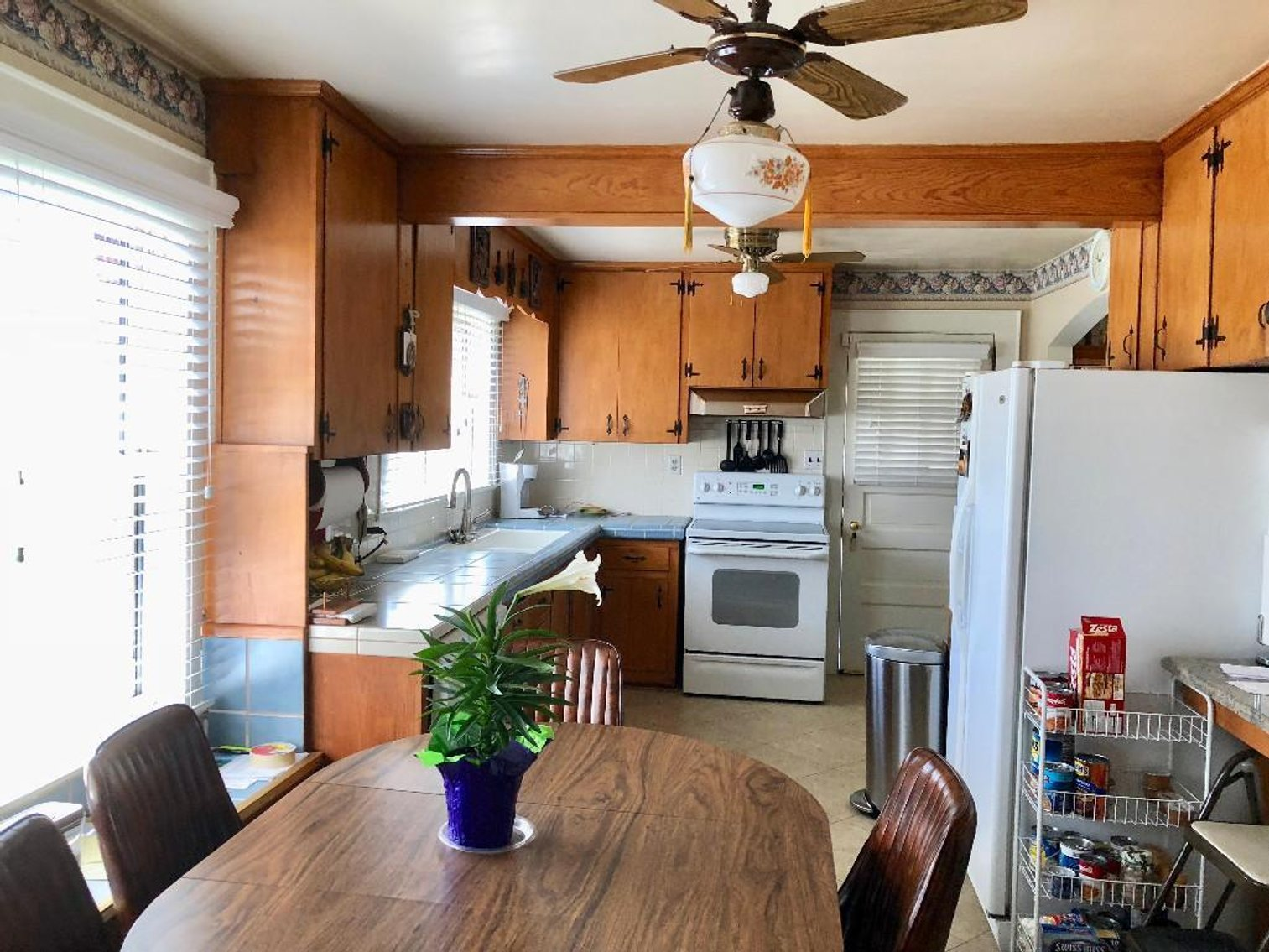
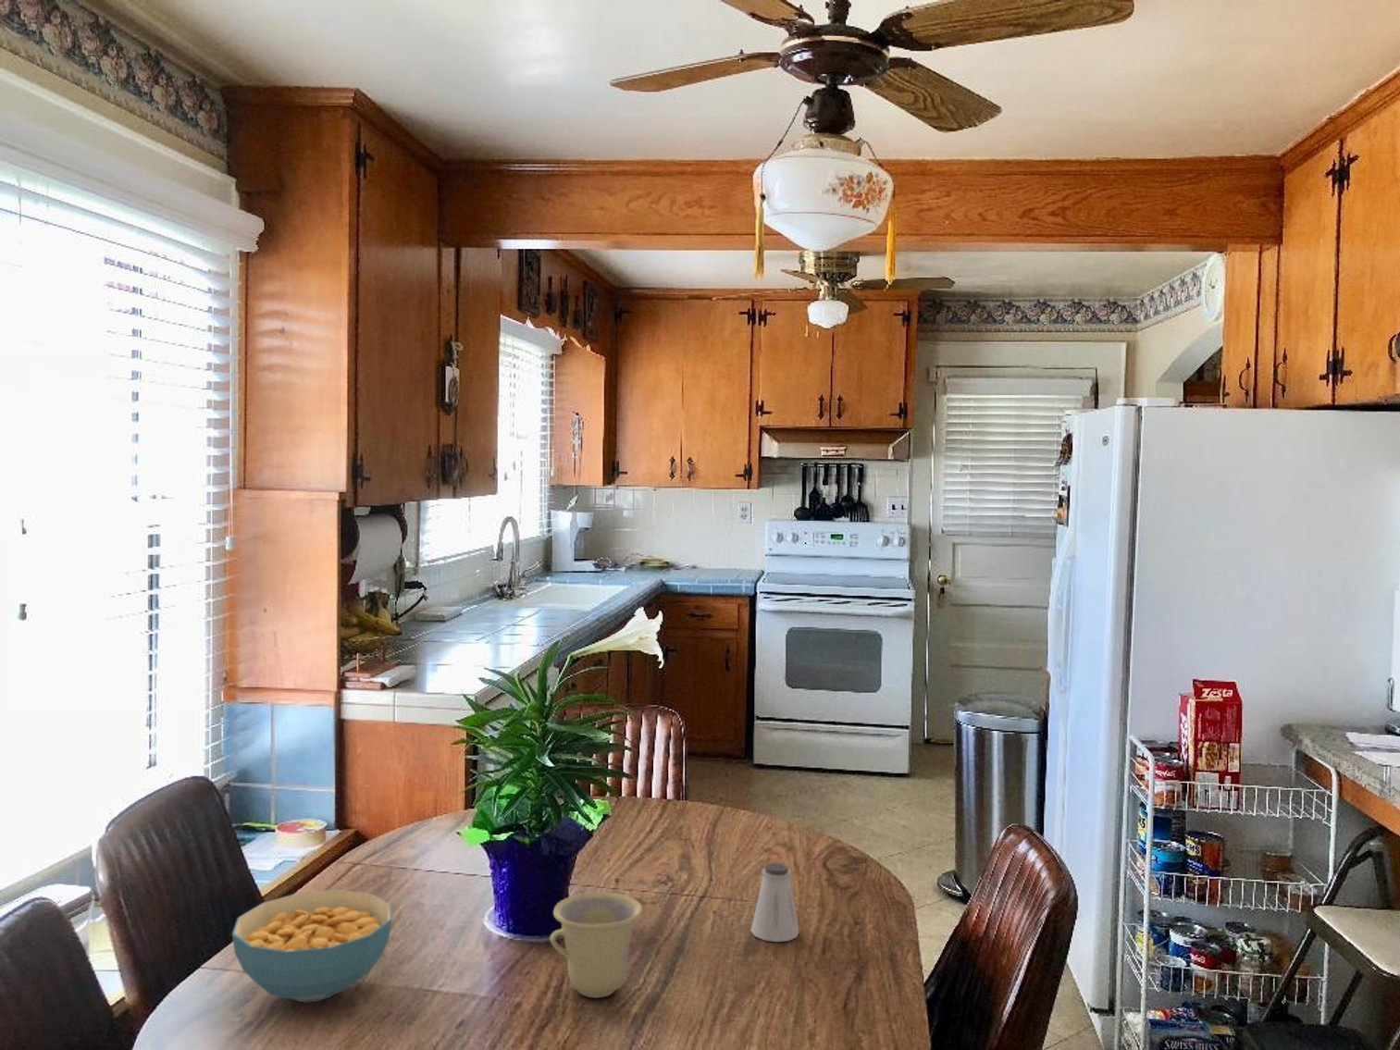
+ saltshaker [749,863,801,943]
+ cereal bowl [232,889,393,1004]
+ cup [548,892,643,999]
